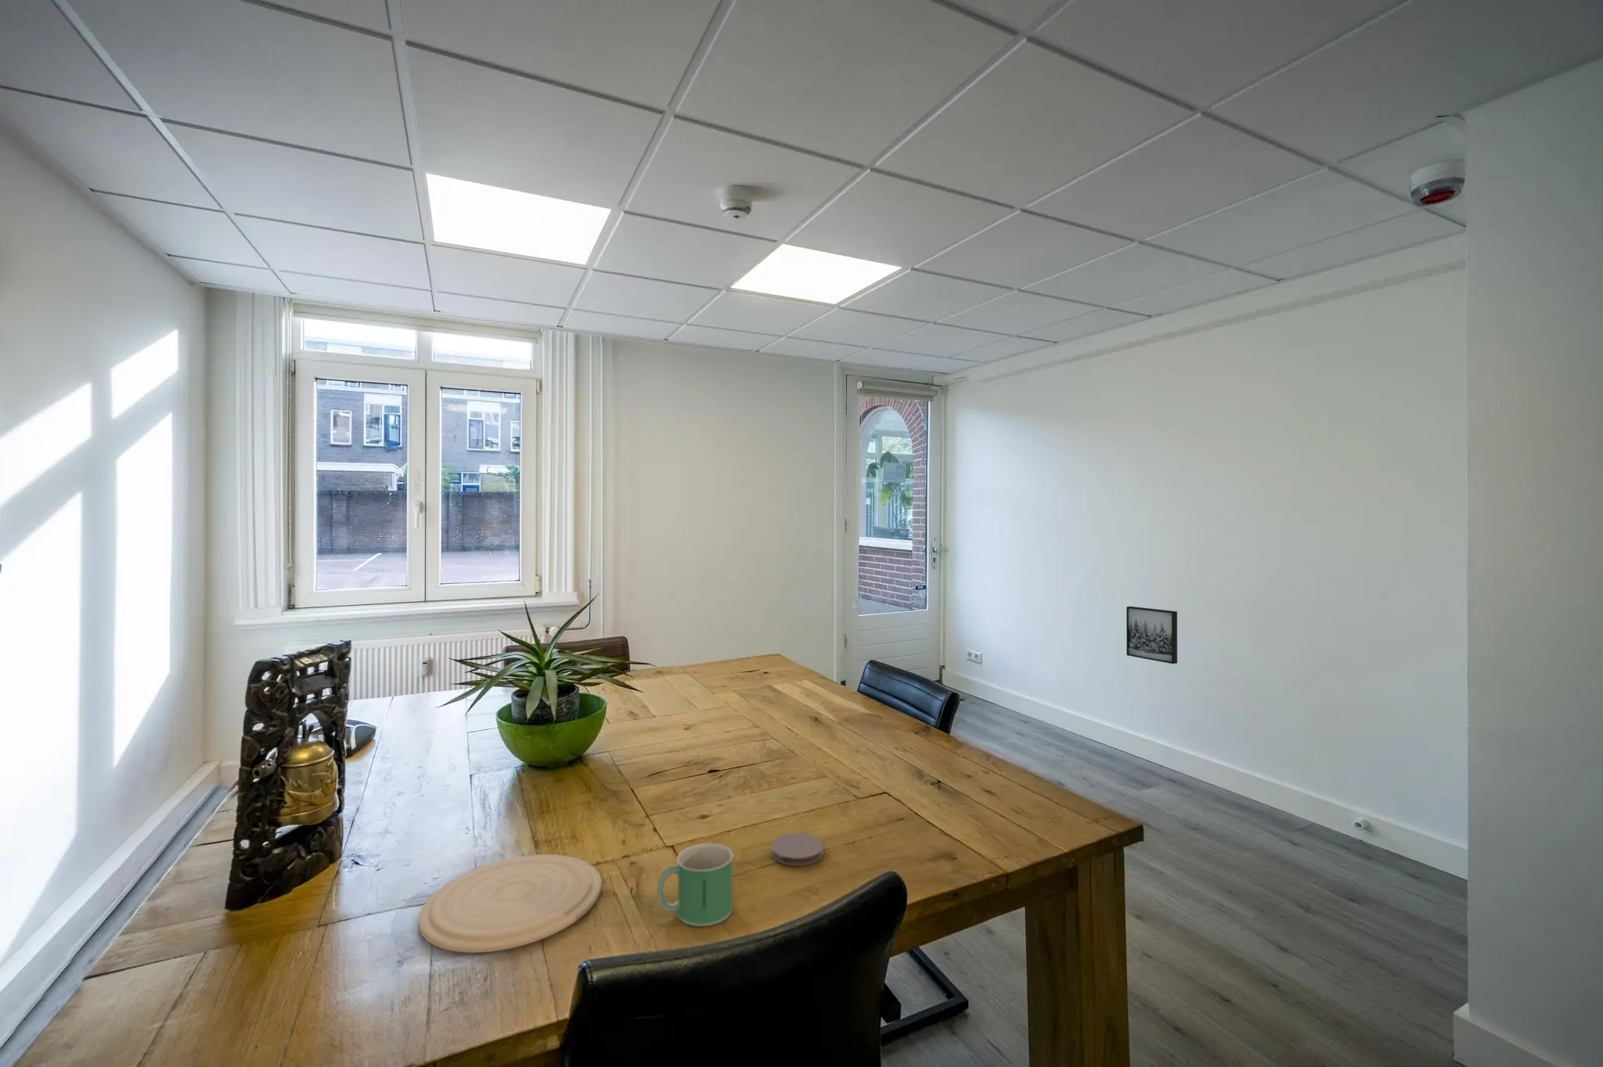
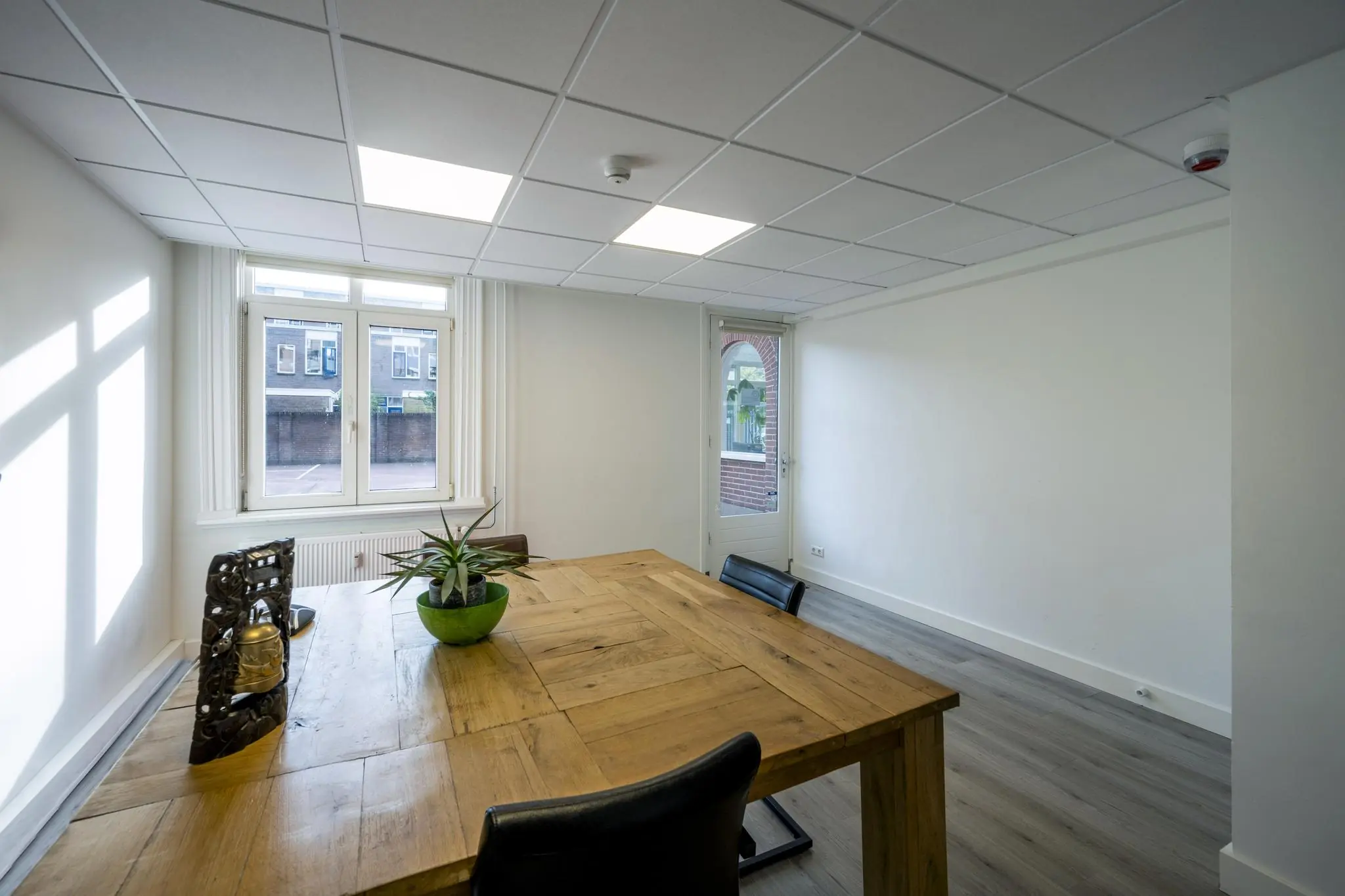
- coaster [770,832,825,867]
- wall art [1125,606,1178,664]
- plate [418,854,602,954]
- mug [656,843,733,928]
